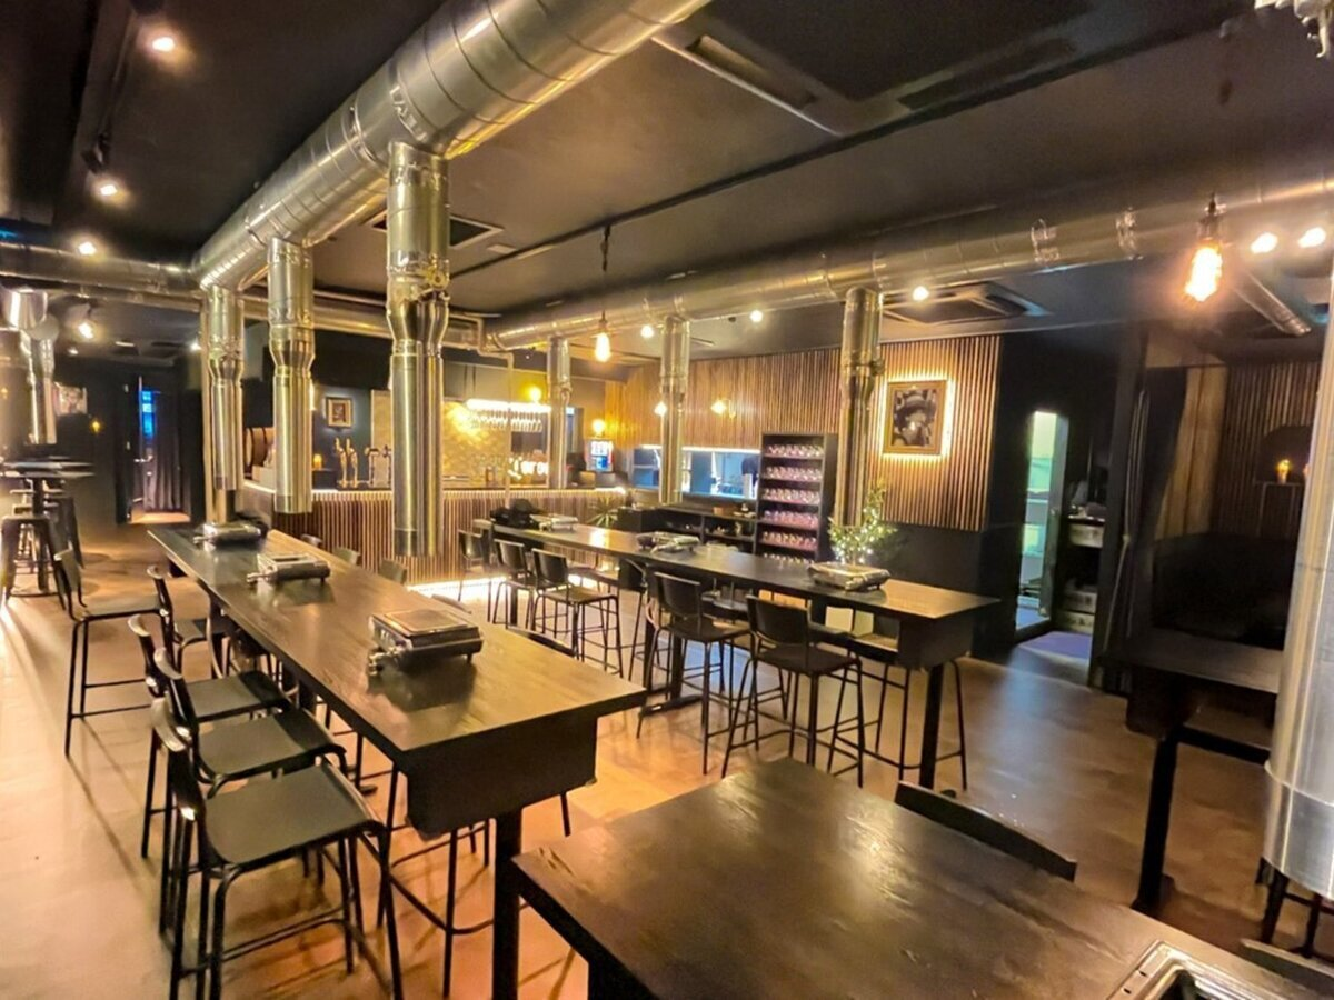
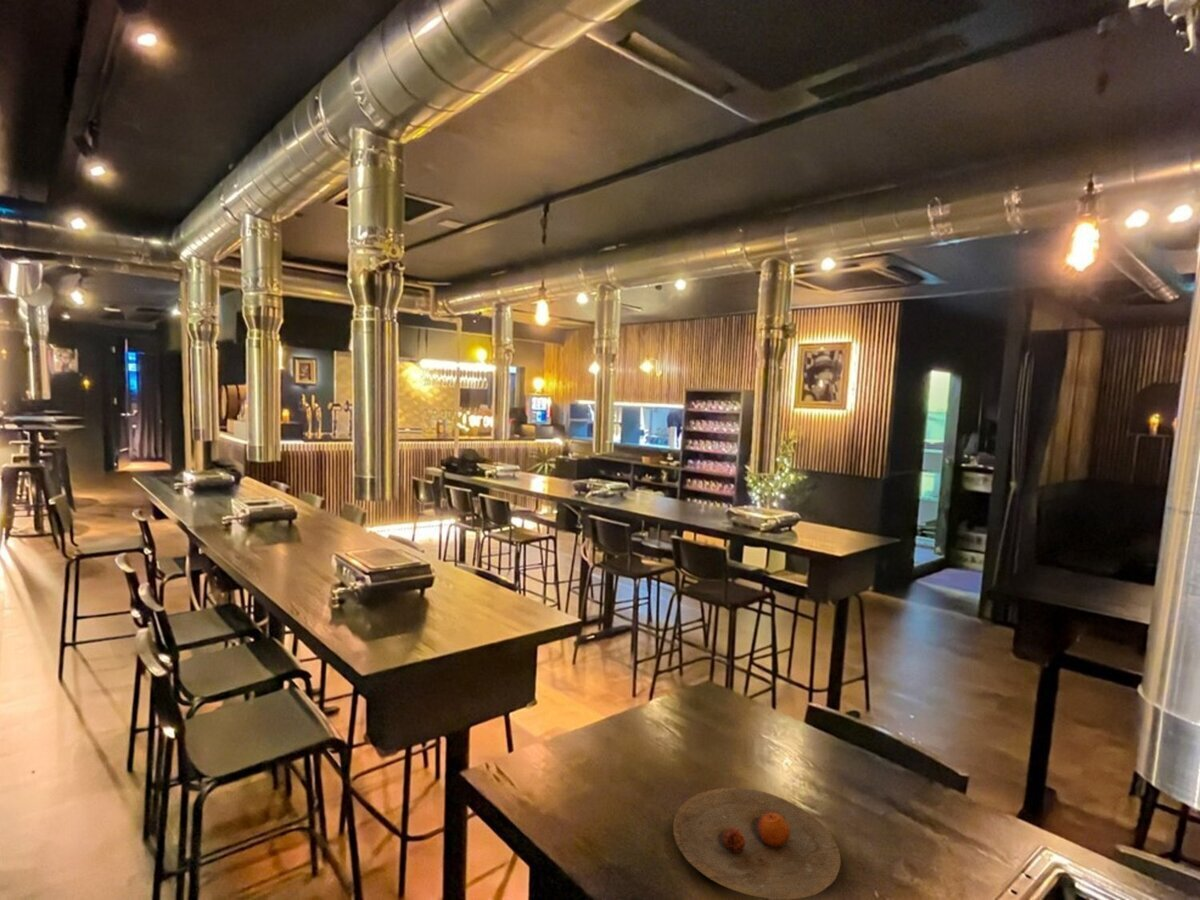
+ plate [672,787,842,900]
